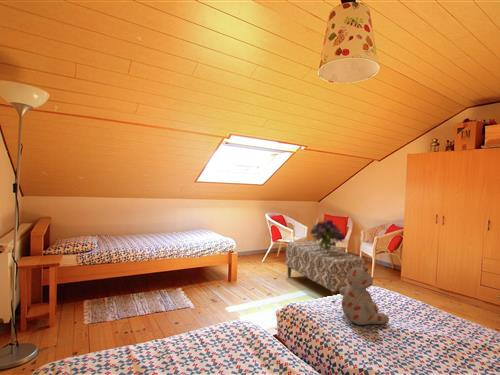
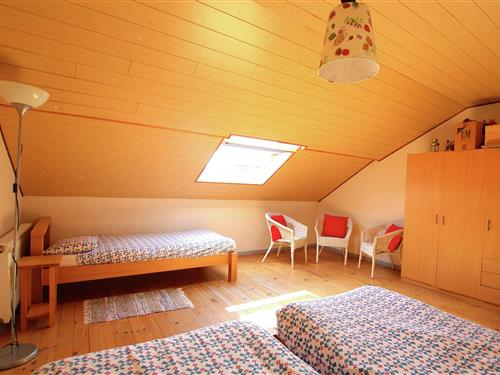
- bench [284,240,367,304]
- bouquet [310,218,346,252]
- stuffed bear [339,261,390,326]
